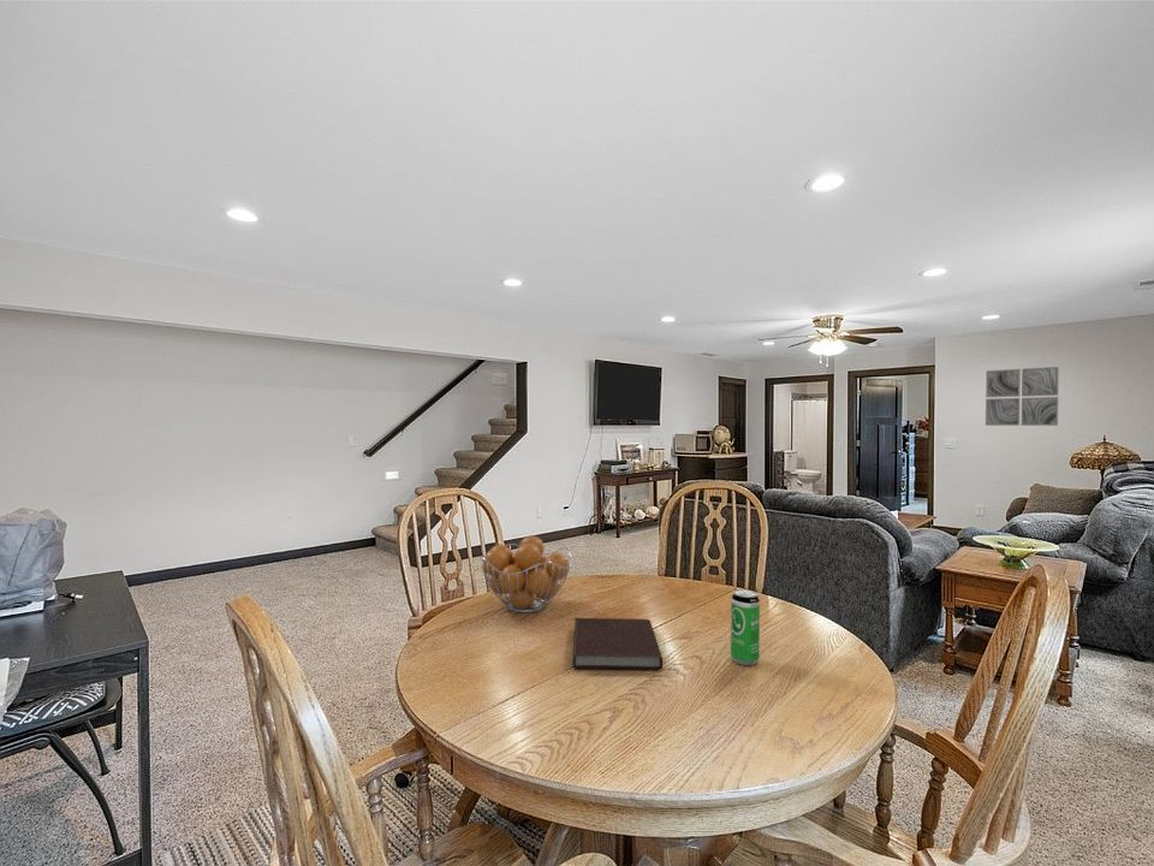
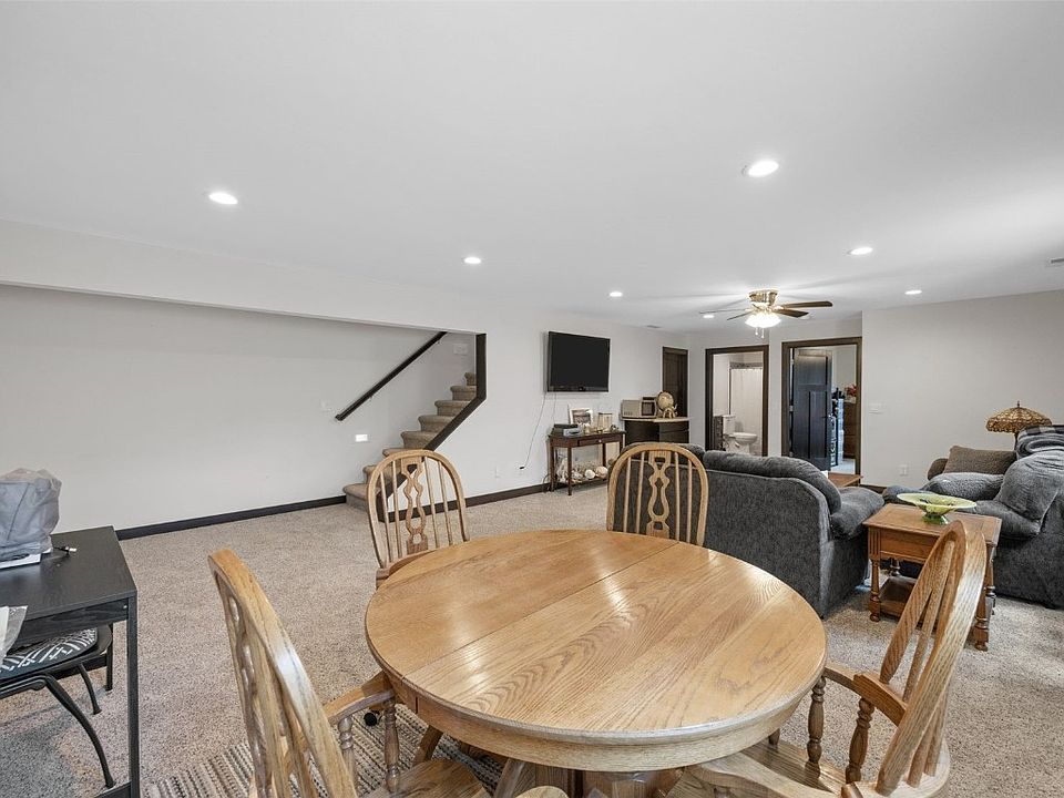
- notebook [571,617,664,671]
- fruit basket [478,535,572,613]
- beverage can [730,588,761,666]
- wall art [985,366,1060,427]
